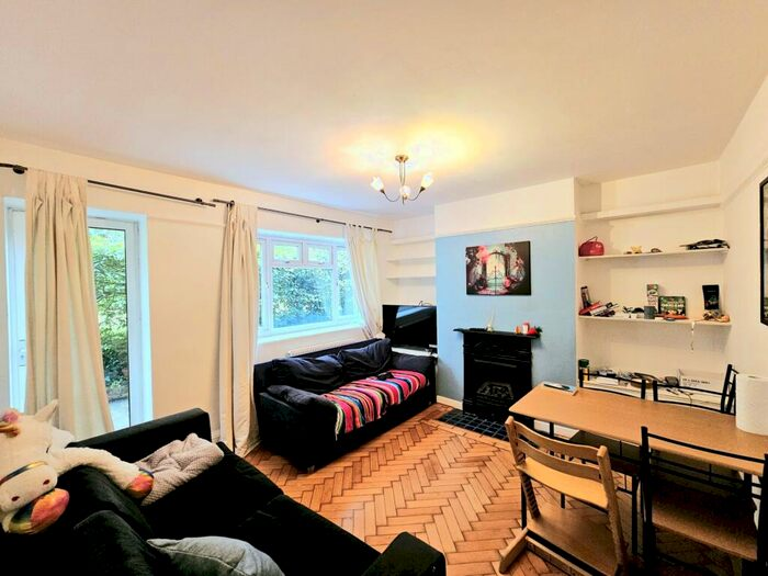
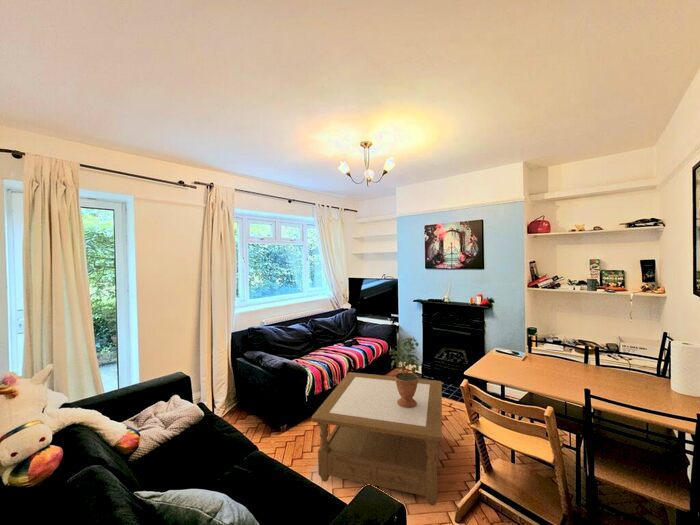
+ potted plant [389,336,420,408]
+ coffee table [311,371,443,506]
